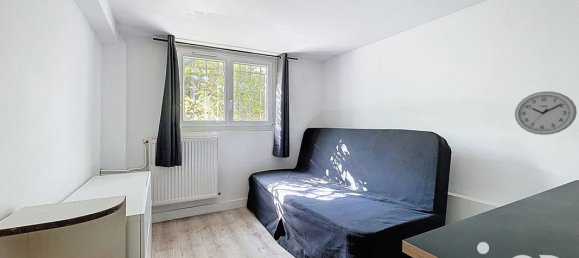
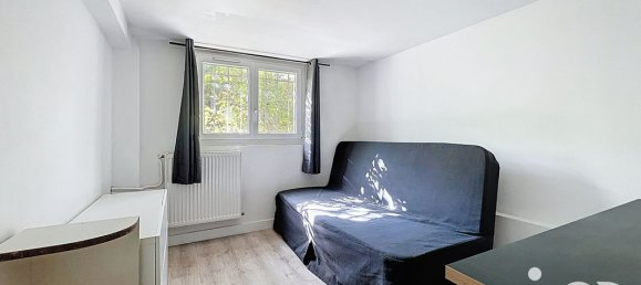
- wall clock [514,90,578,136]
